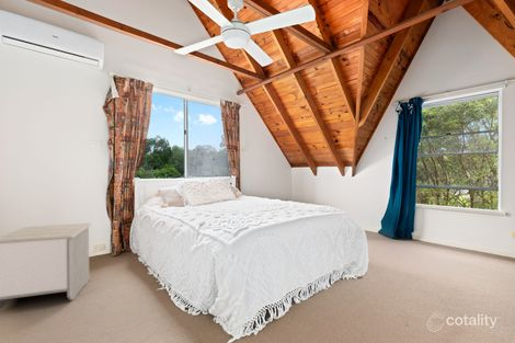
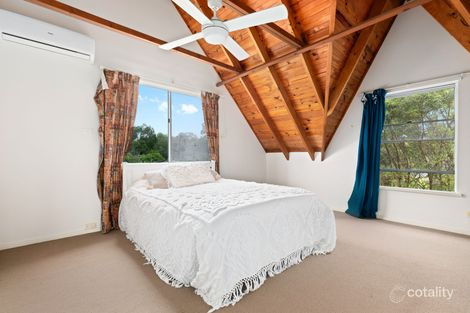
- nightstand [0,222,93,310]
